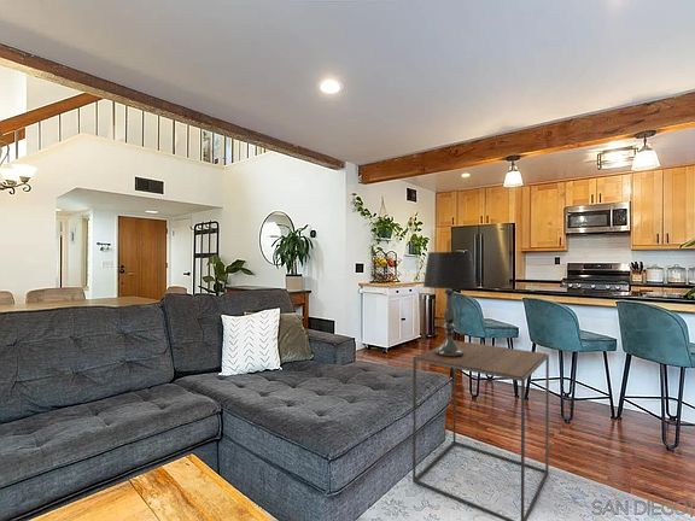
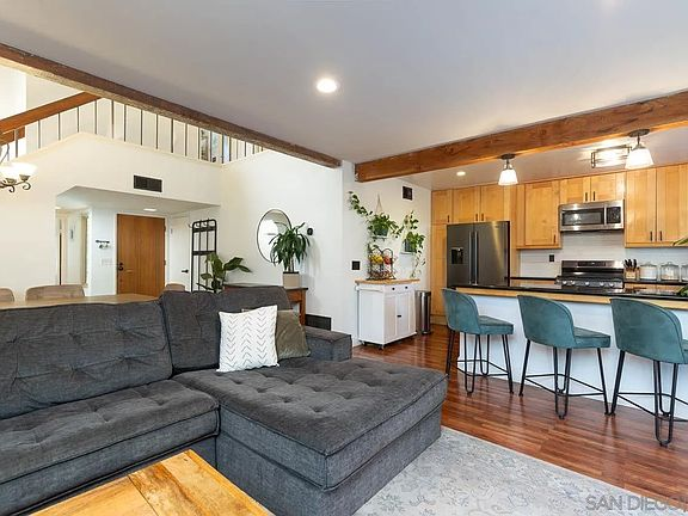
- table lamp [422,251,478,357]
- side table [411,339,550,521]
